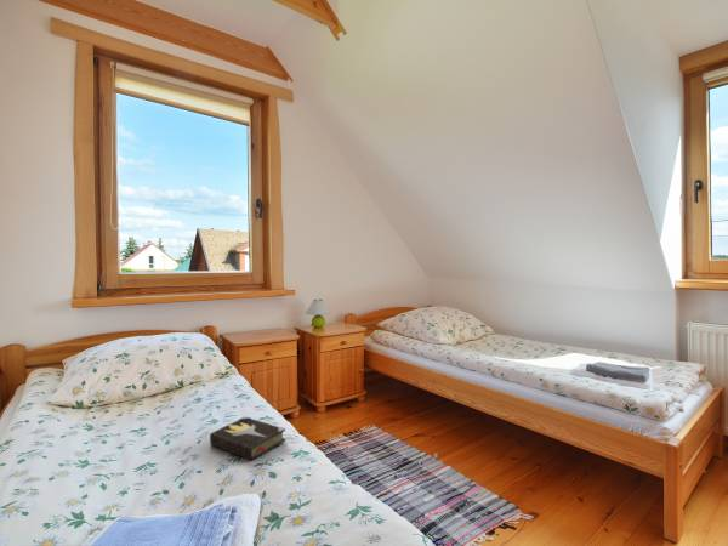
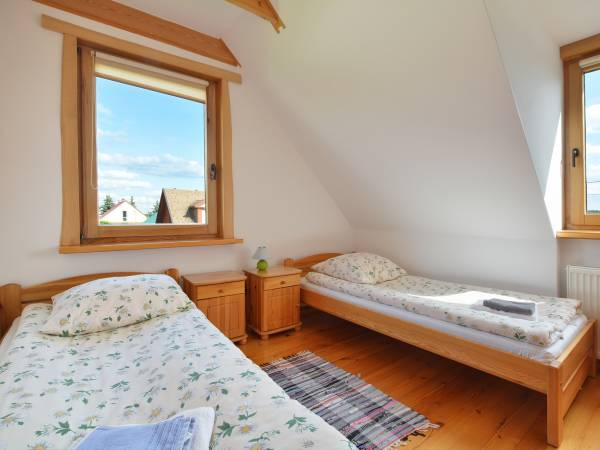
- hardback book [209,415,288,461]
